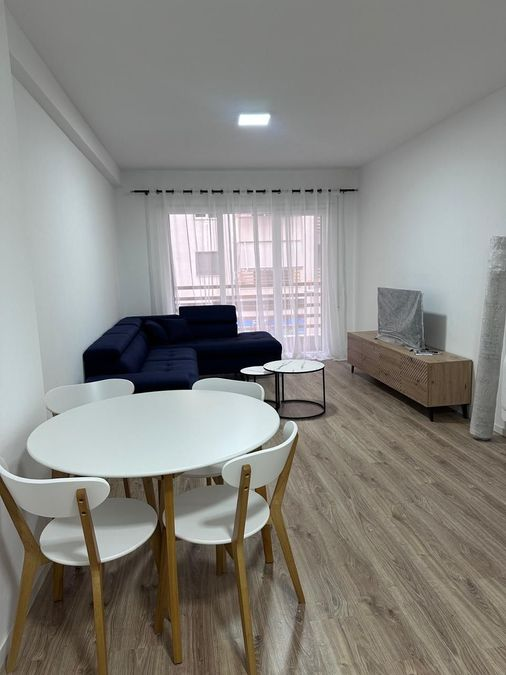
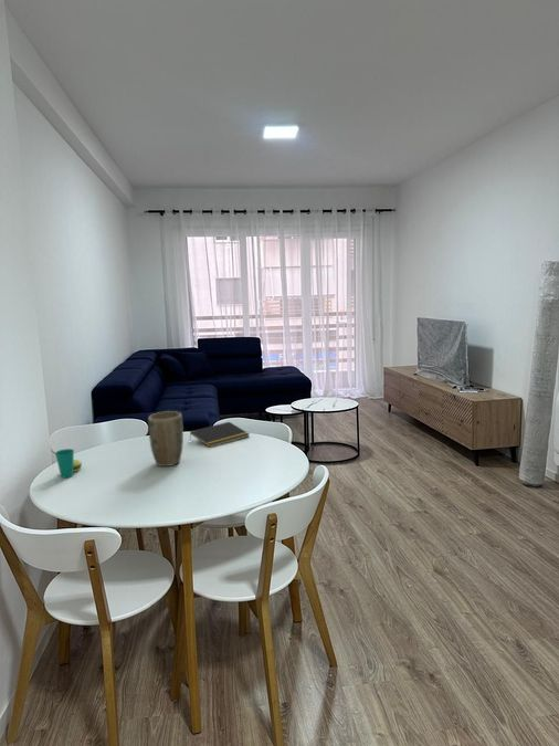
+ cup [54,448,83,480]
+ plant pot [147,410,184,467]
+ notepad [189,421,251,449]
